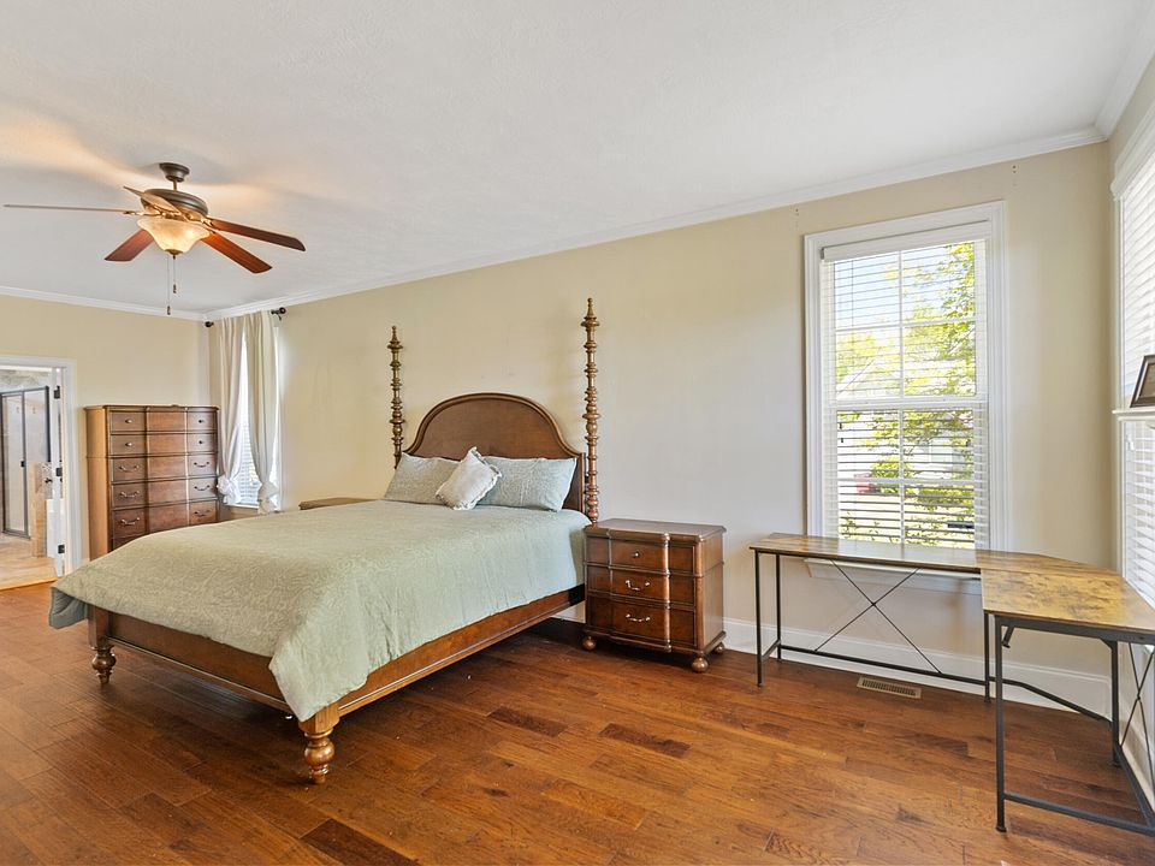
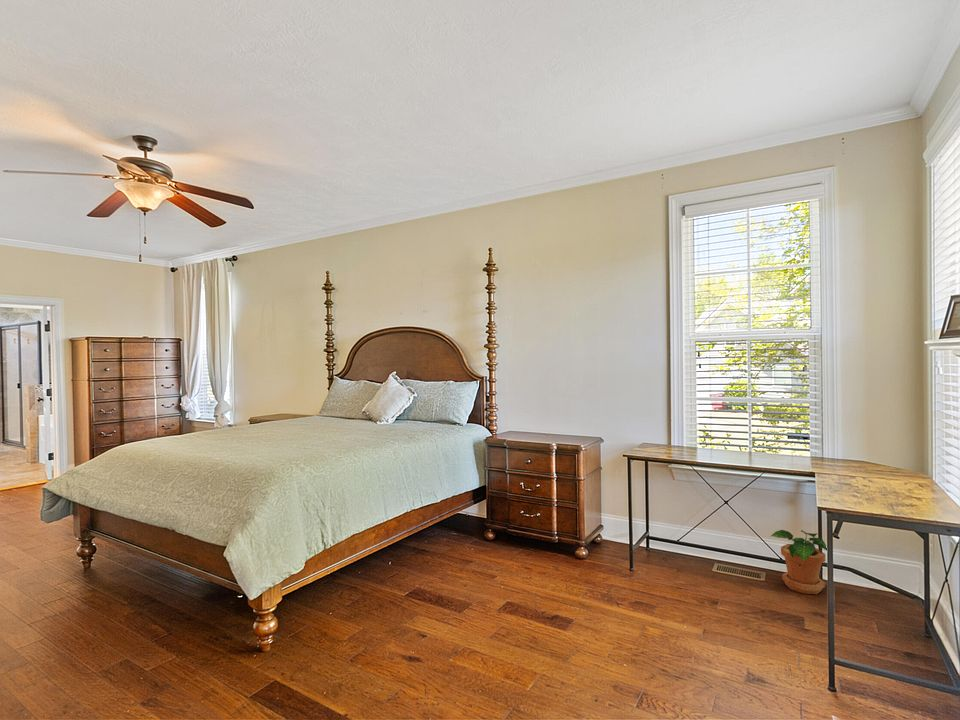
+ potted plant [770,529,828,595]
